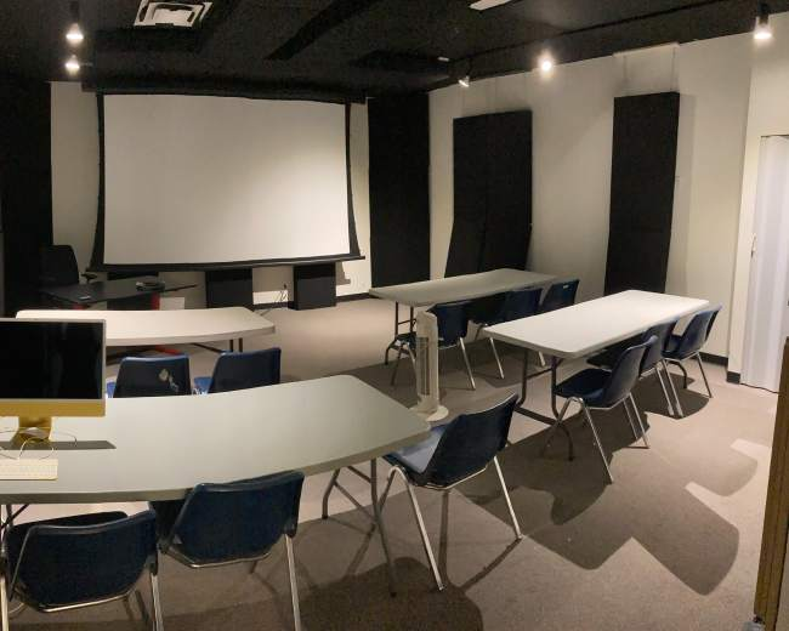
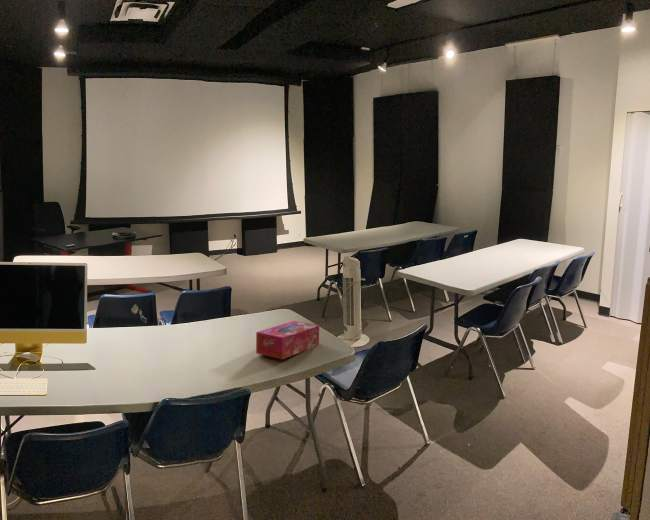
+ tissue box [255,320,320,360]
